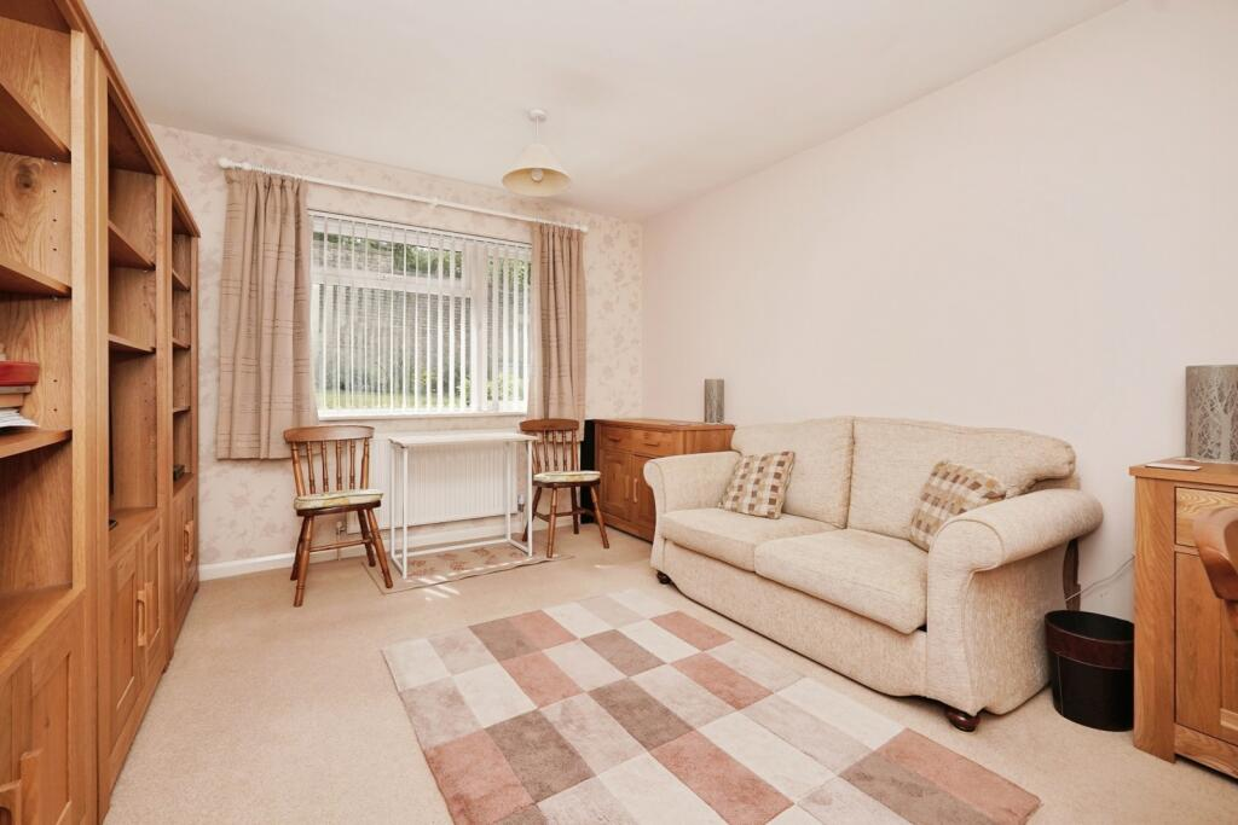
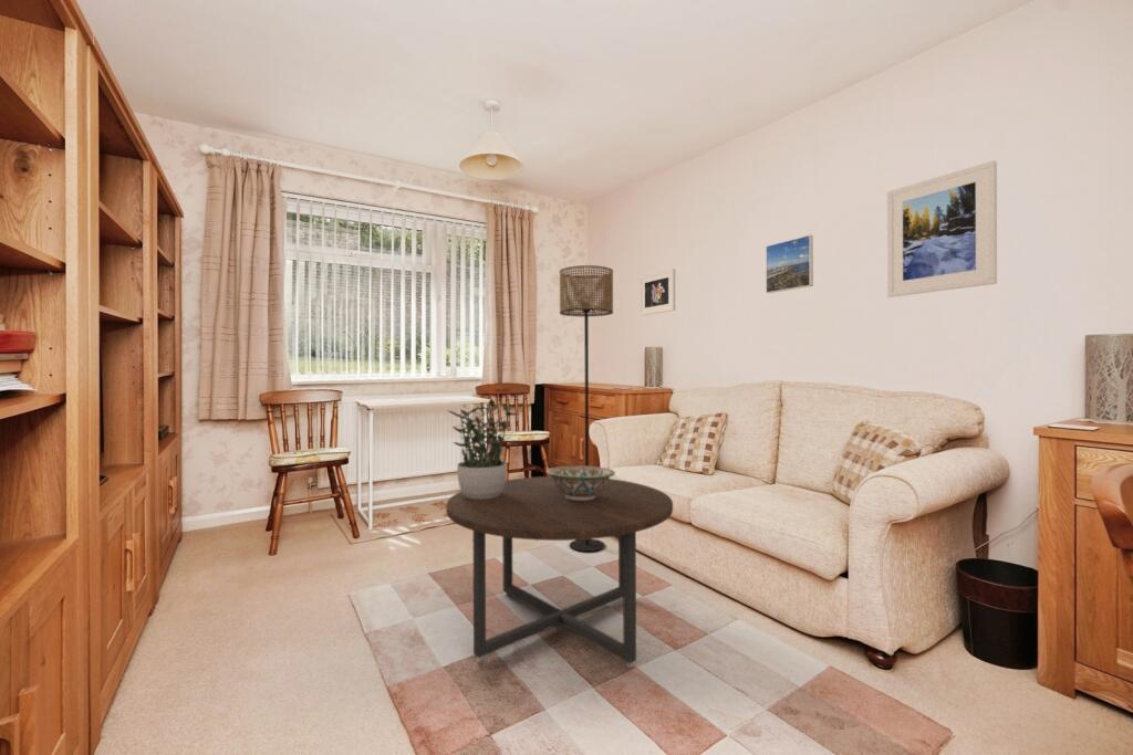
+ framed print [886,159,998,298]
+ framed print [638,268,676,317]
+ floor lamp [559,264,614,553]
+ coffee table [445,475,674,669]
+ decorative bowl [545,465,616,501]
+ potted plant [447,398,519,500]
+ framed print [765,234,814,294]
